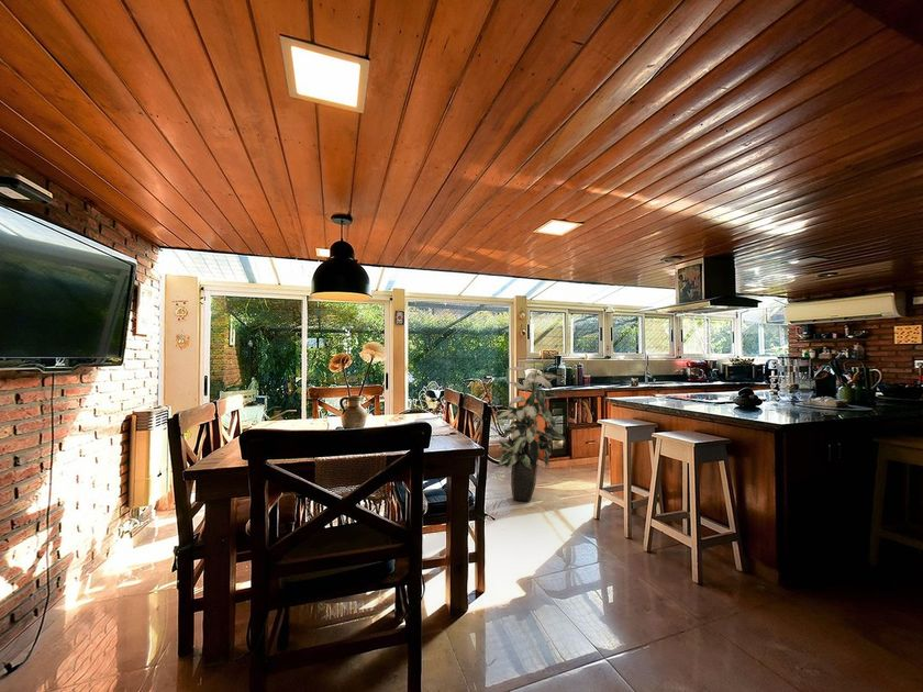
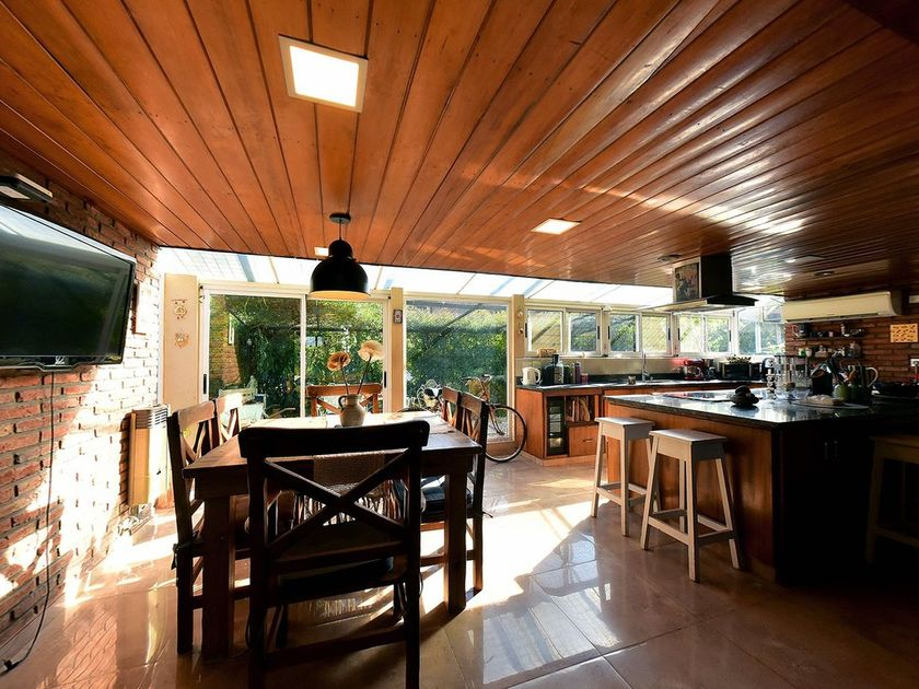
- indoor plant [496,366,566,503]
